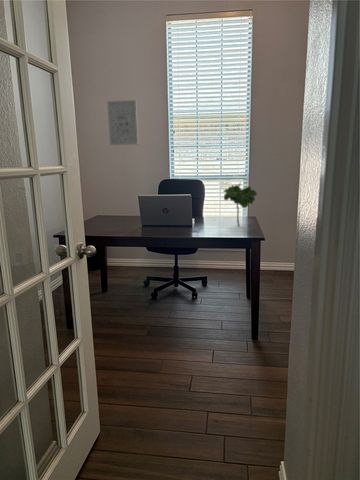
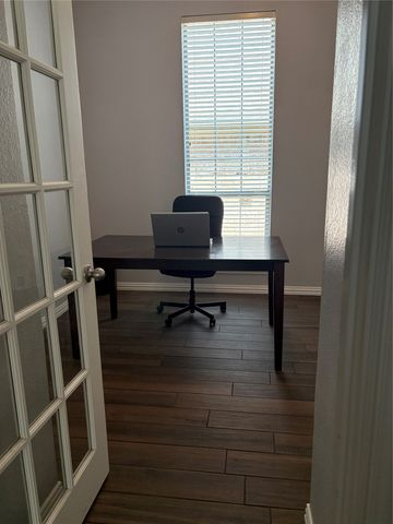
- wall art [106,99,139,146]
- plant [222,182,258,226]
